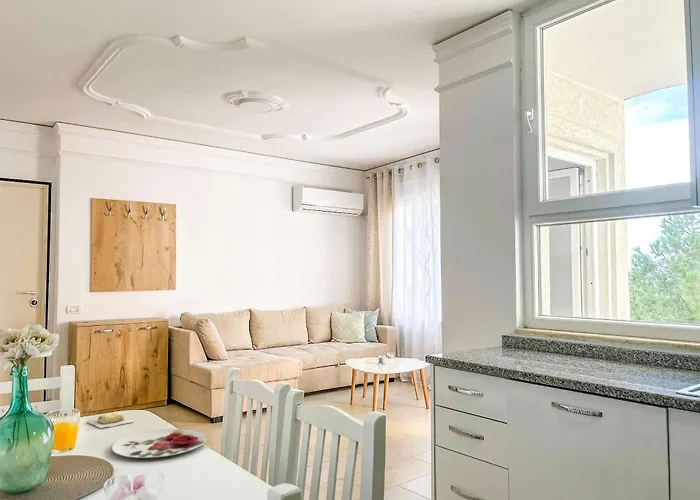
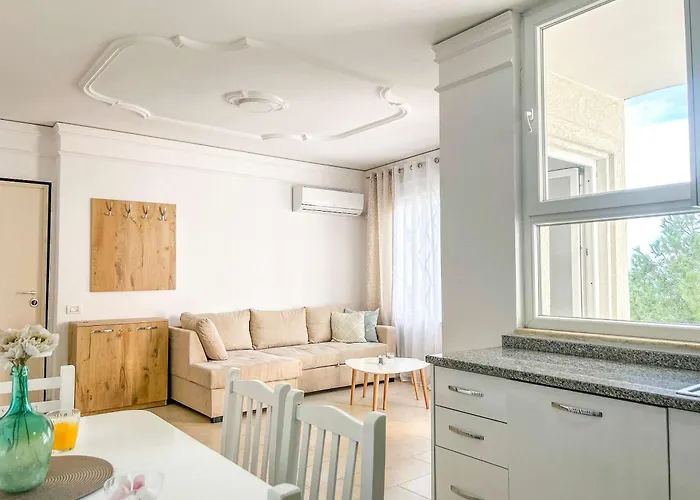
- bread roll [86,411,135,429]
- plate [111,428,207,459]
